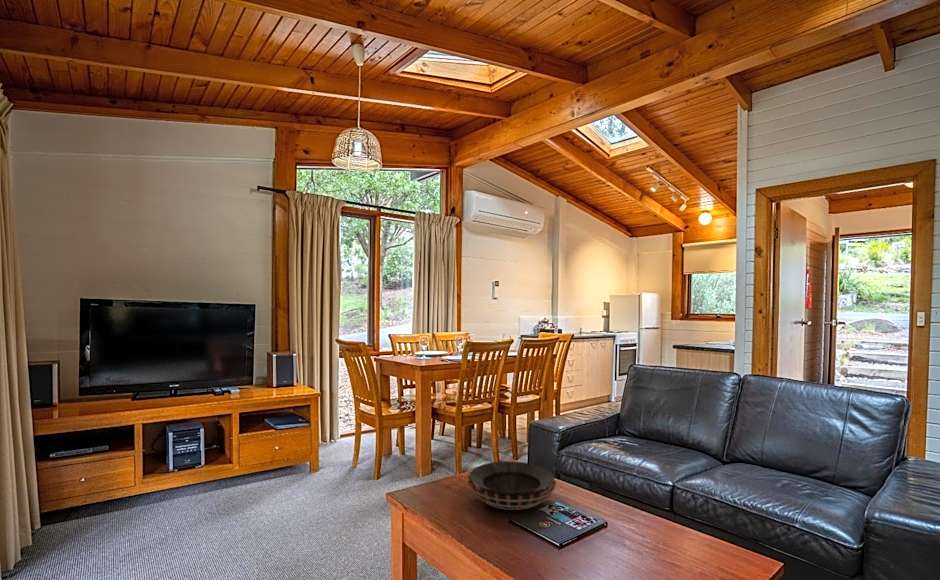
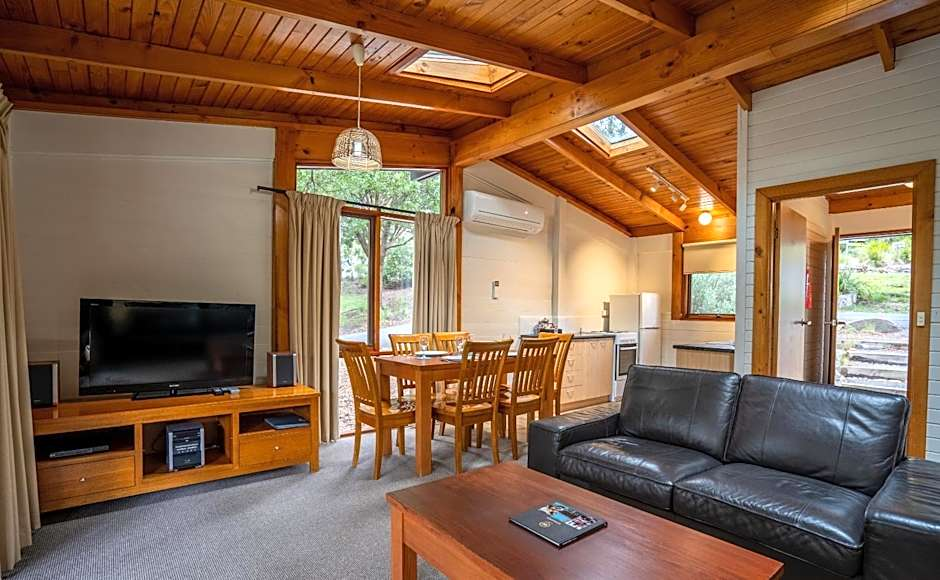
- decorative bowl [466,460,557,511]
